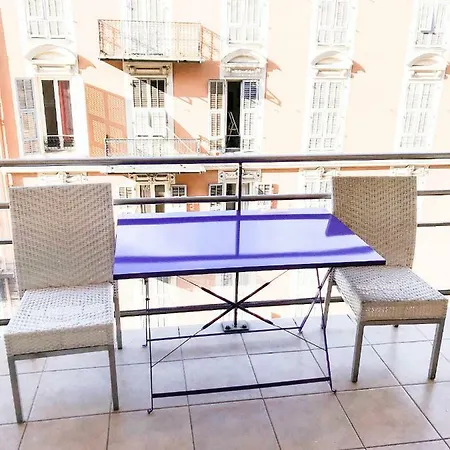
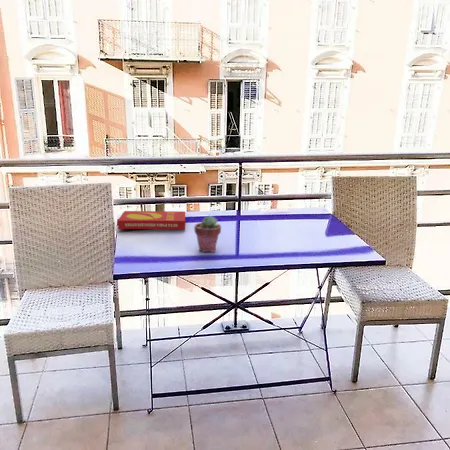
+ potted succulent [193,215,222,253]
+ book [117,210,186,230]
